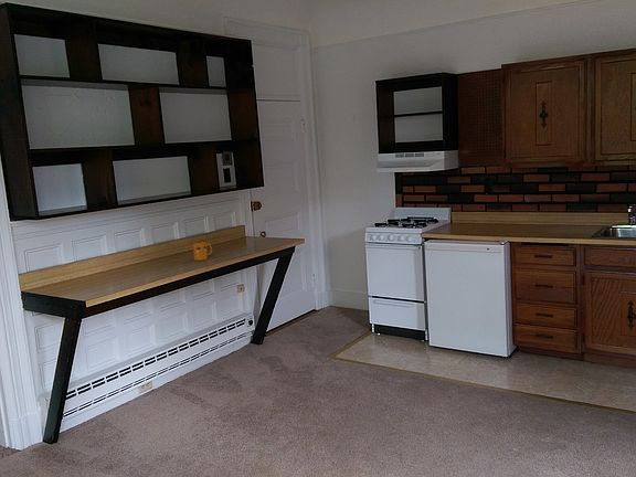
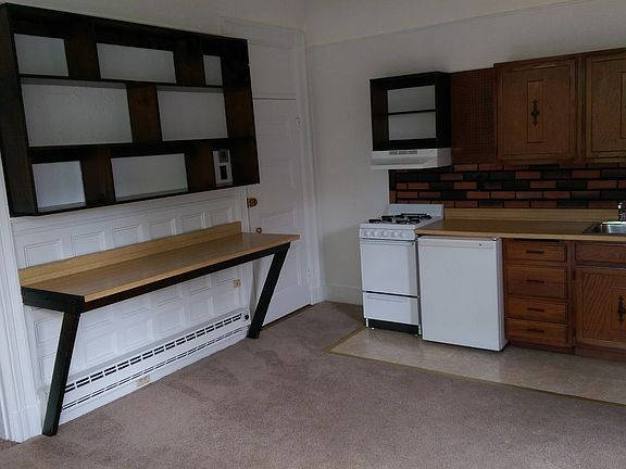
- mug [192,242,213,262]
